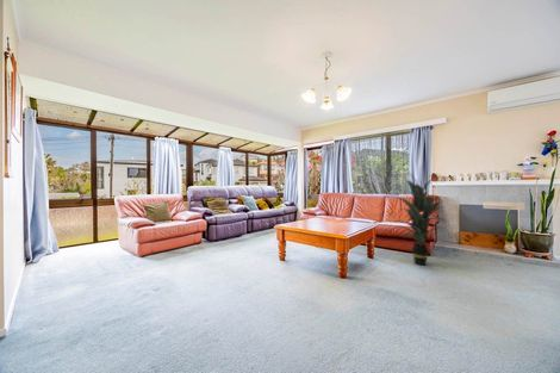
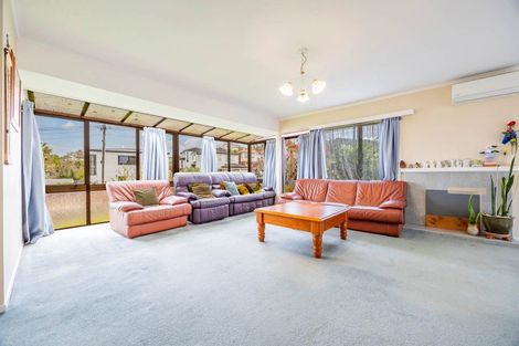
- indoor plant [386,172,449,266]
